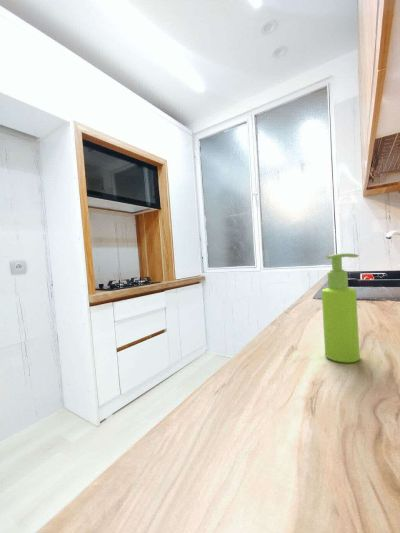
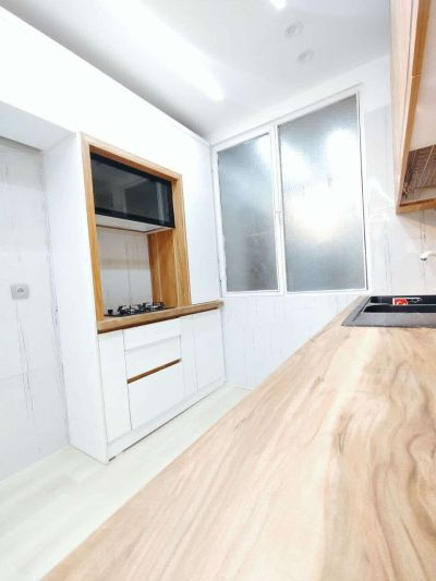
- soap dispenser [321,253,361,364]
